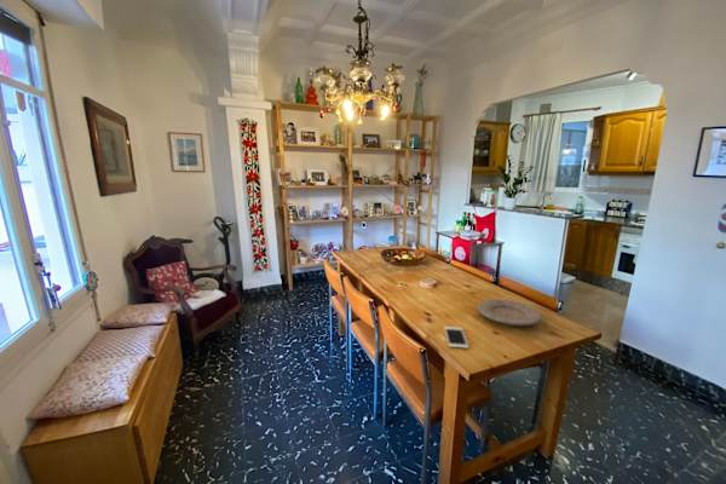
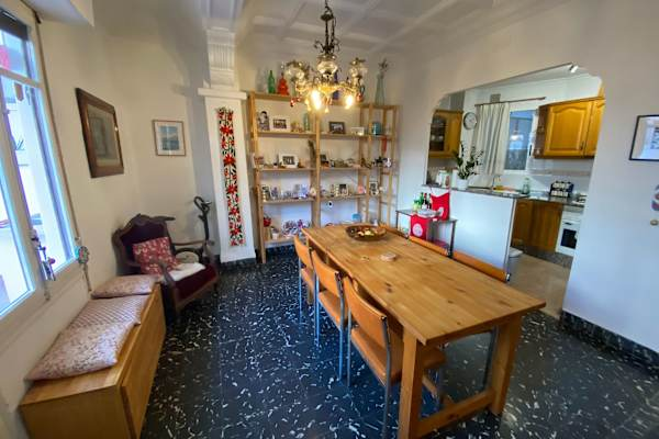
- plate [477,298,543,327]
- cell phone [443,325,469,350]
